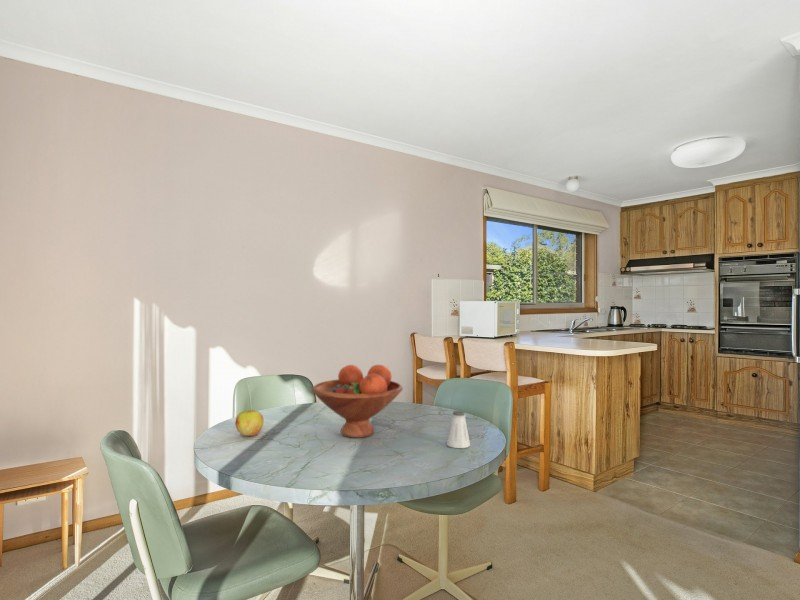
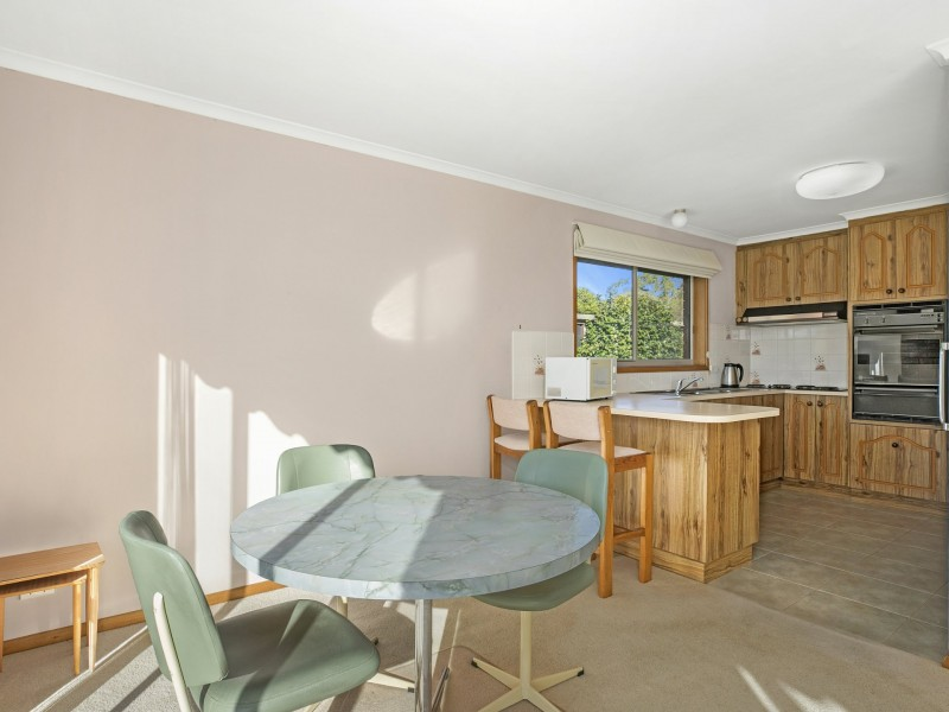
- saltshaker [446,410,471,449]
- fruit bowl [311,364,404,439]
- apple [234,409,265,437]
